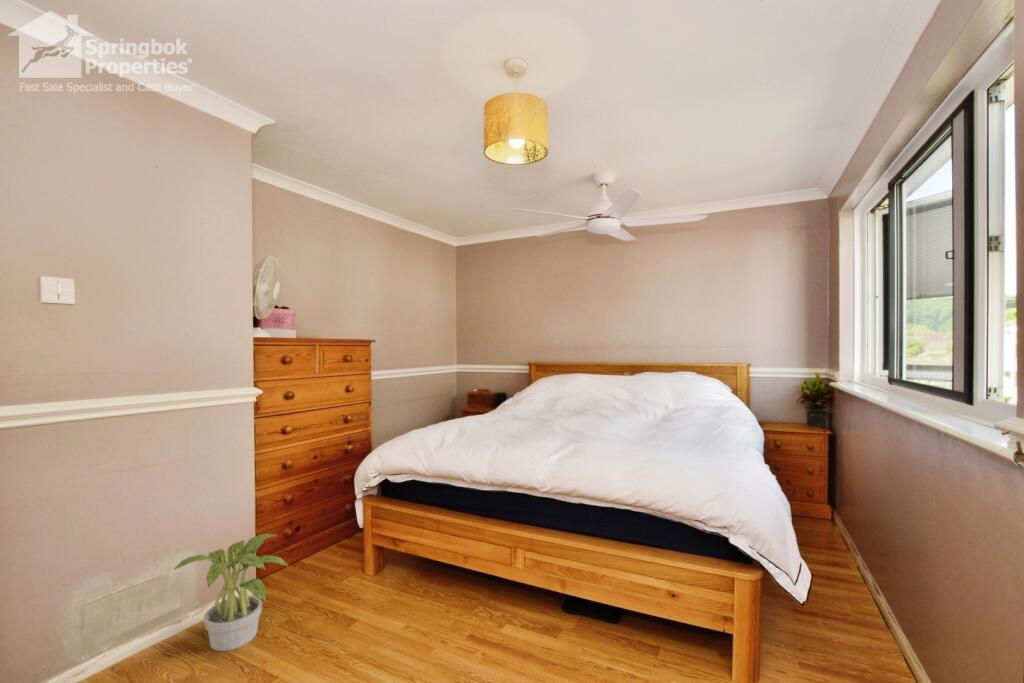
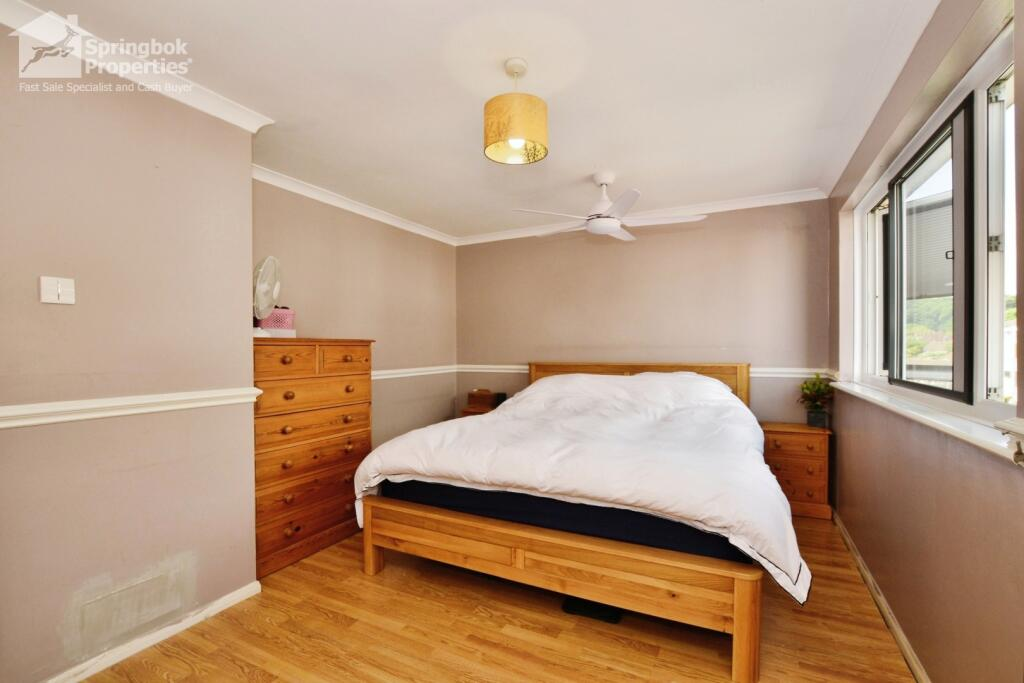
- potted plant [173,533,289,652]
